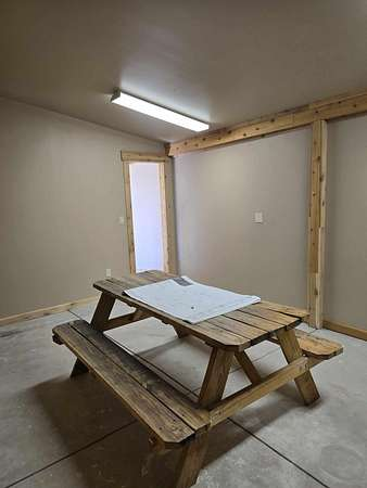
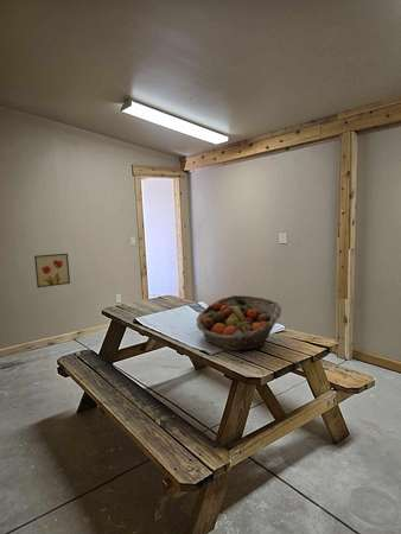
+ fruit basket [196,294,282,352]
+ wall art [33,253,71,288]
